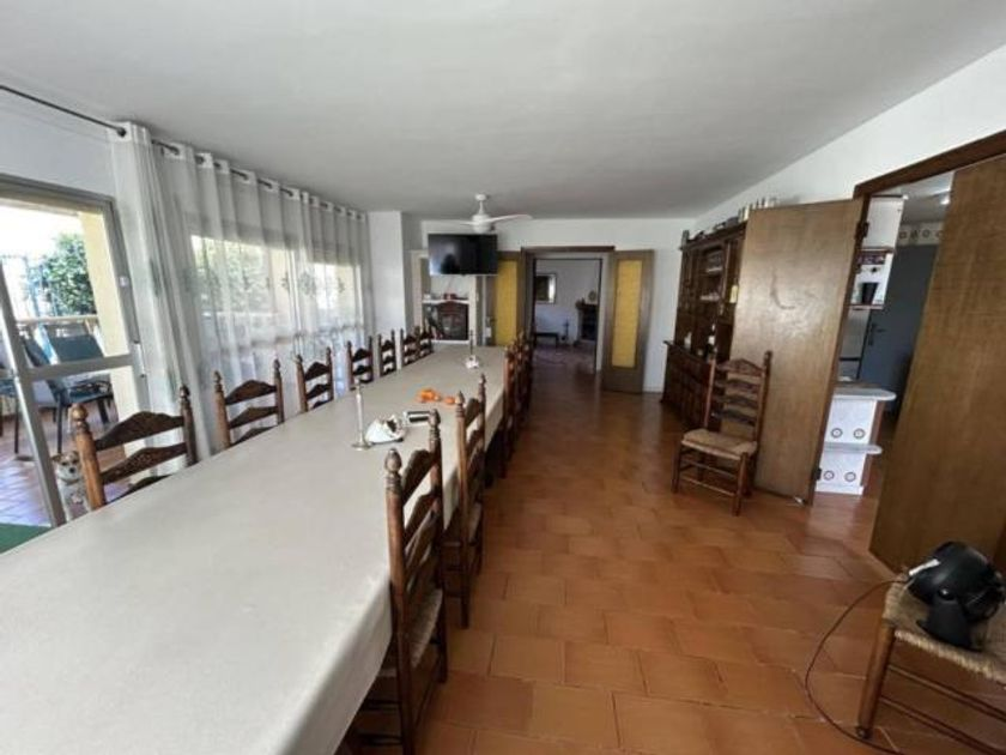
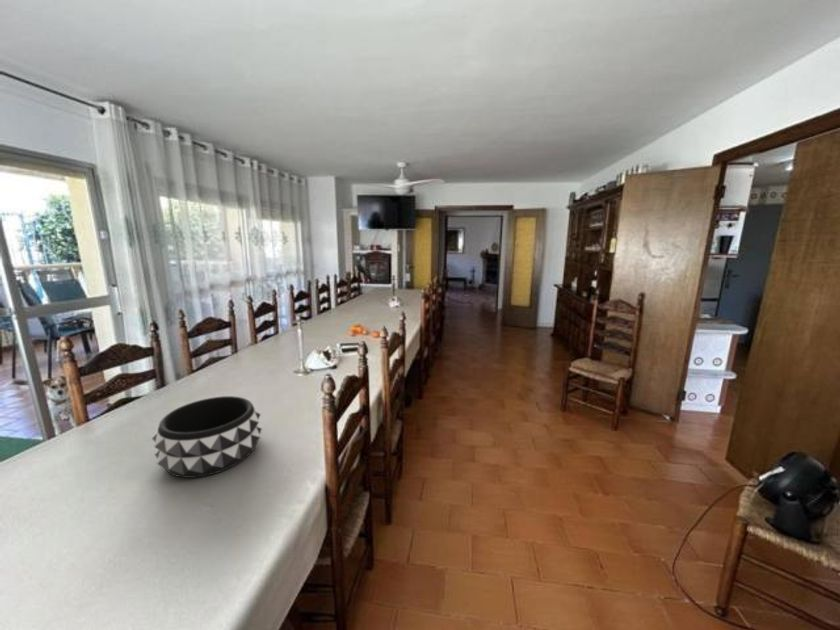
+ decorative bowl [151,395,263,479]
